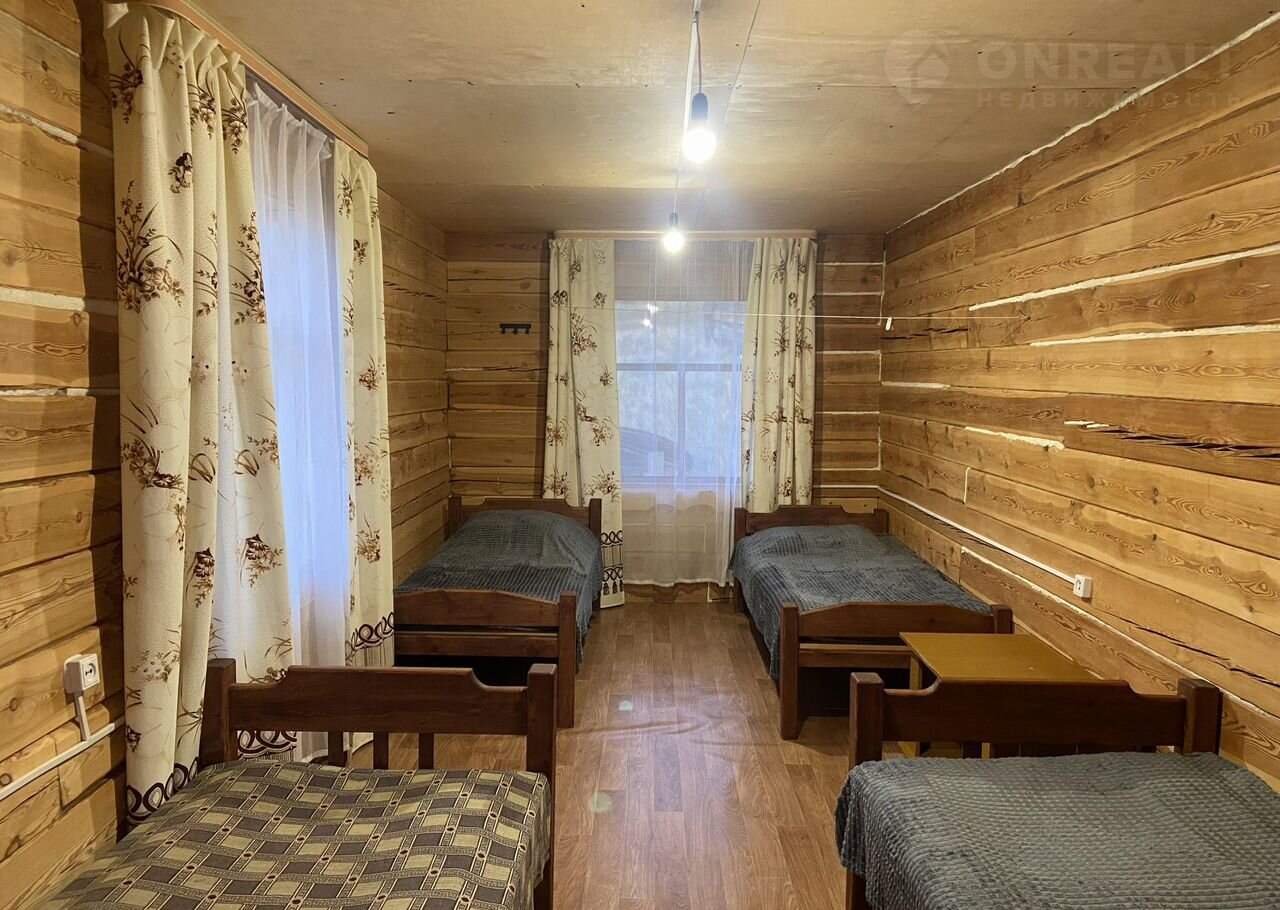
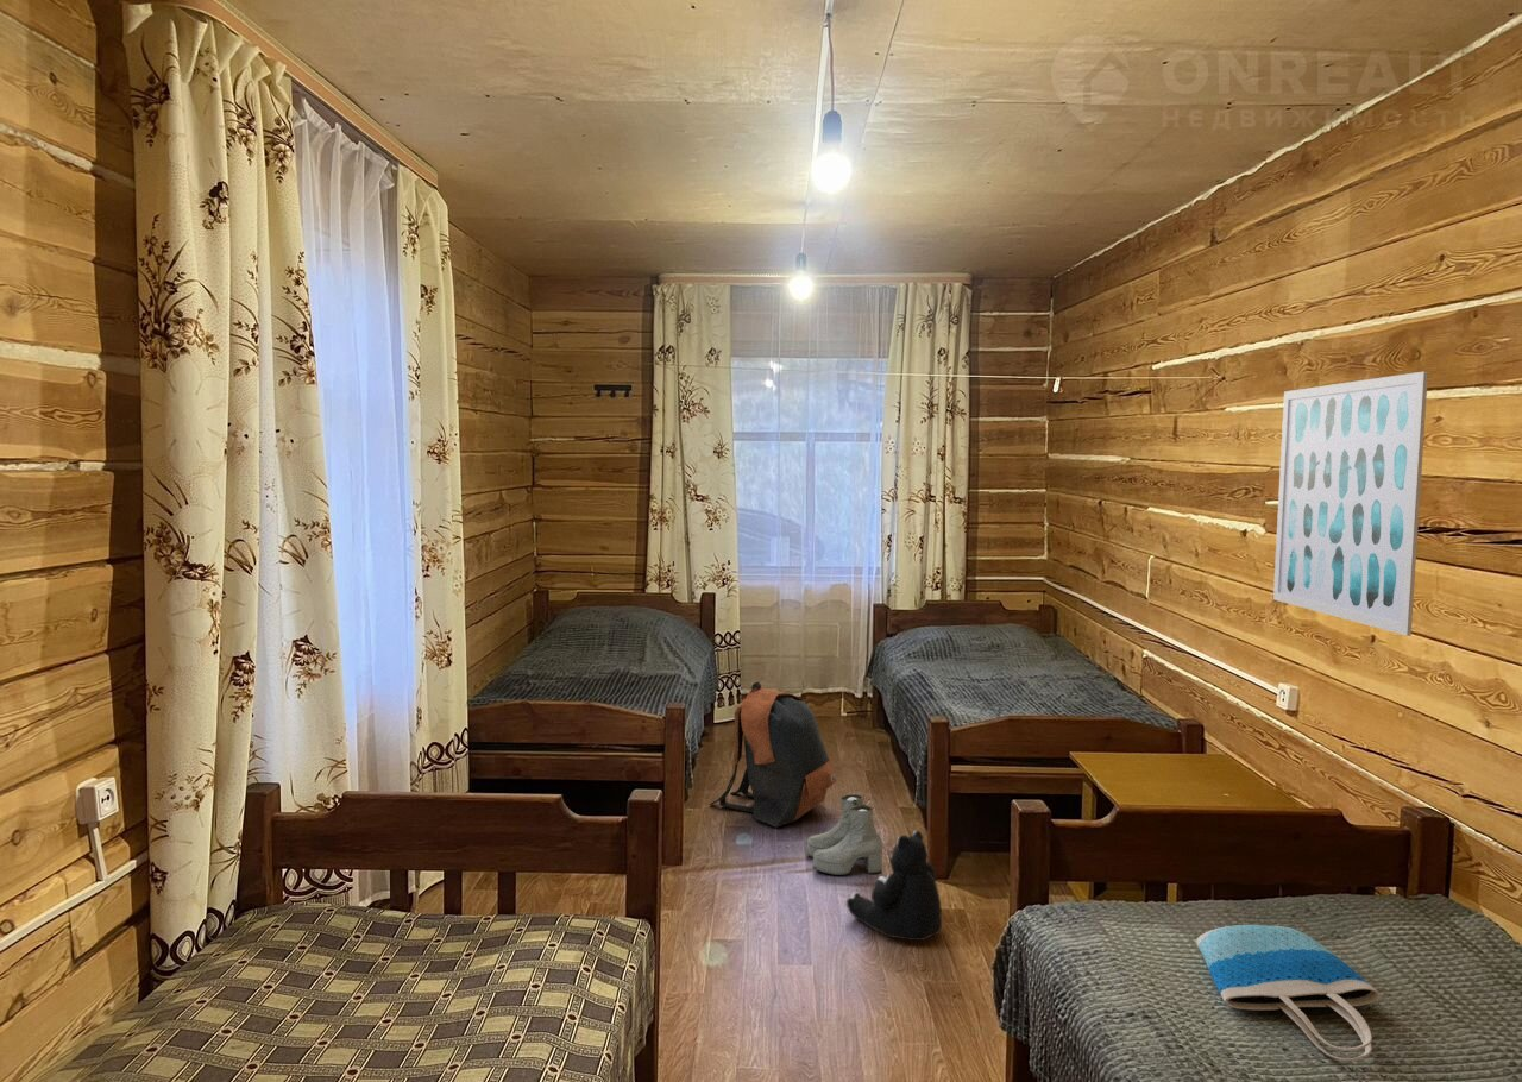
+ tote bag [1195,924,1382,1062]
+ wall art [1272,370,1429,637]
+ boots [805,793,883,876]
+ backpack [709,680,837,829]
+ plush toy [843,830,943,942]
